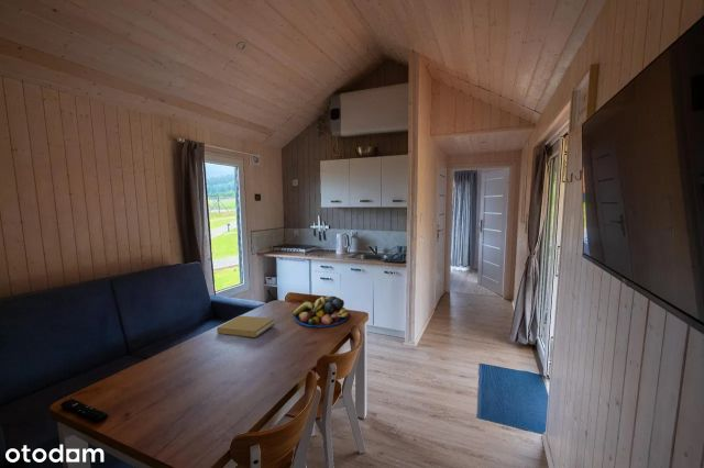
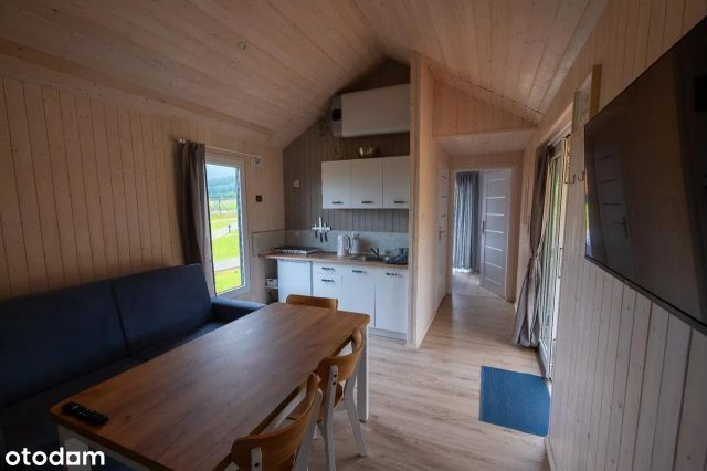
- book [216,314,276,338]
- fruit bowl [292,296,350,328]
